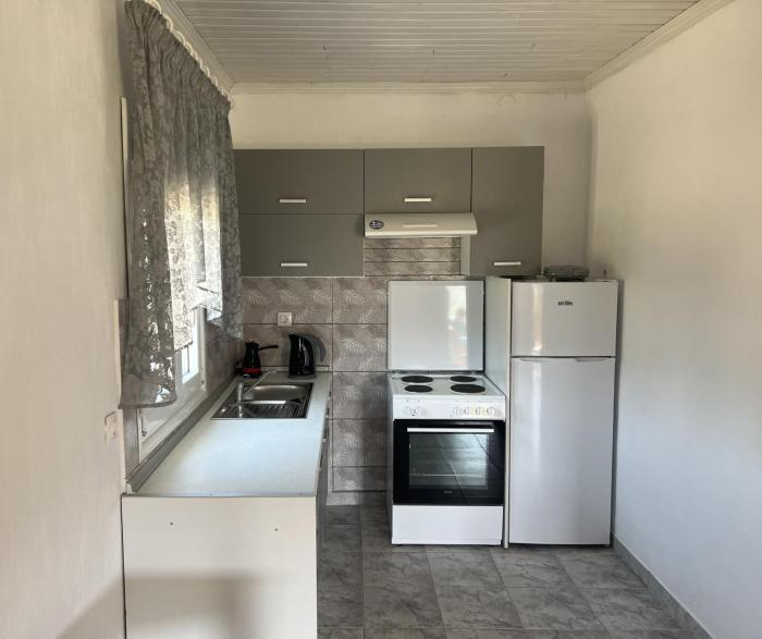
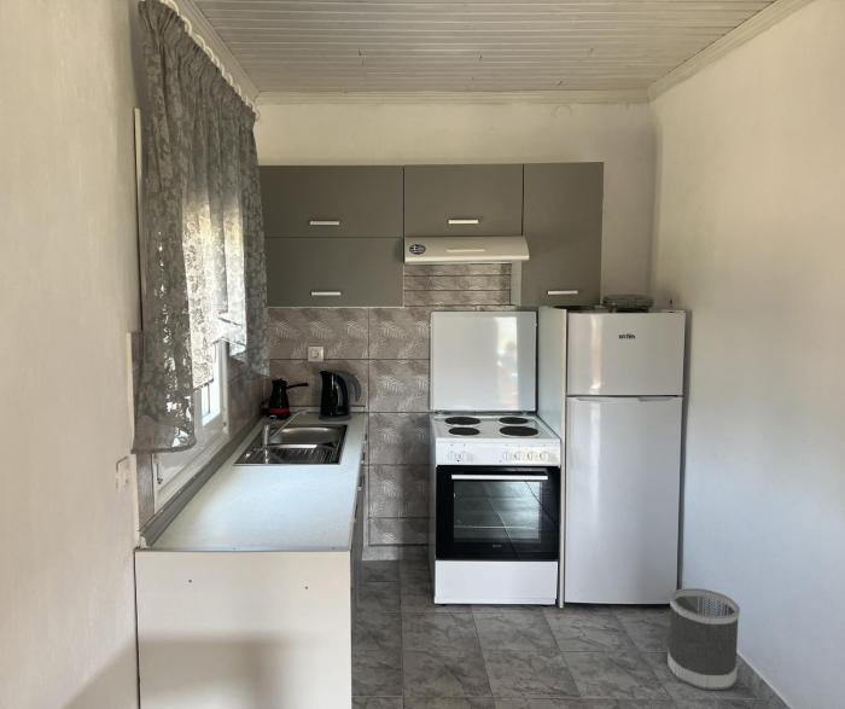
+ wastebasket [666,587,741,691]
